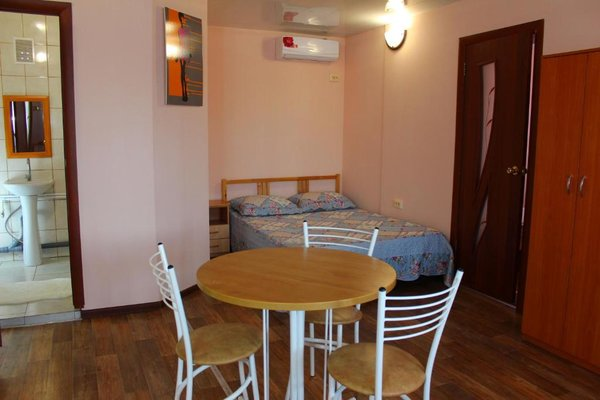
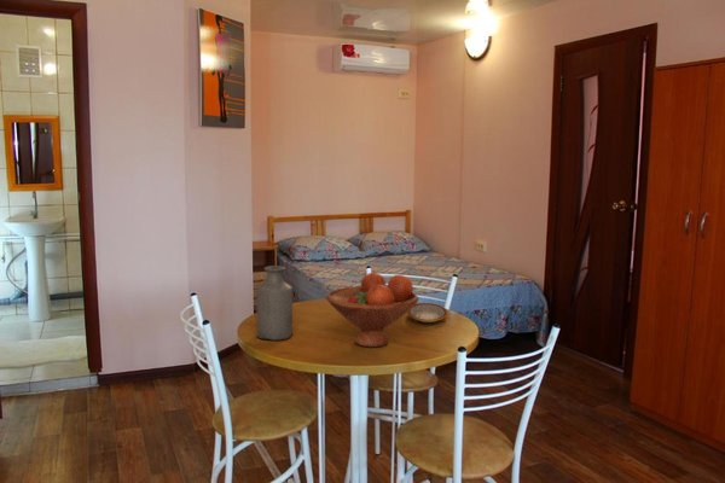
+ plate [407,302,448,324]
+ bottle [255,264,294,342]
+ fruit bowl [325,272,419,348]
